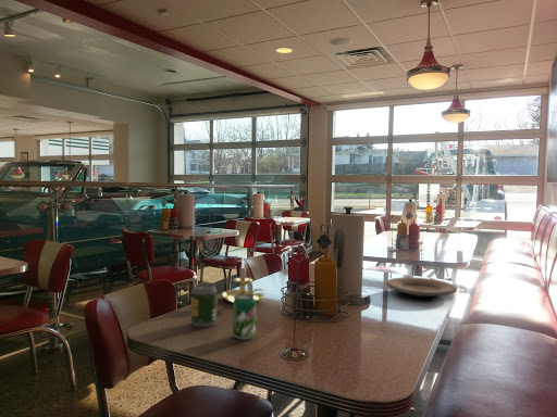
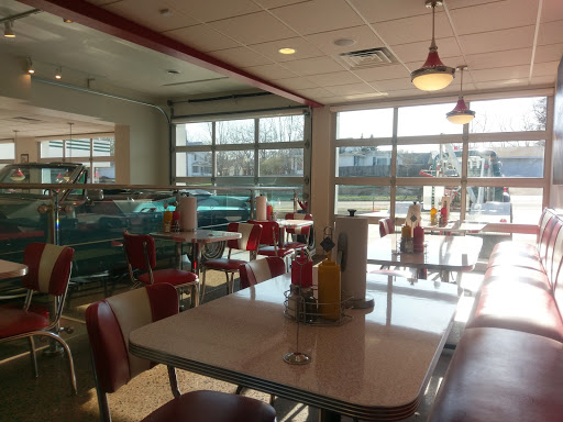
- beverage can [232,294,257,341]
- soda can [190,283,218,328]
- candle holder [221,254,267,304]
- plate [385,276,458,298]
